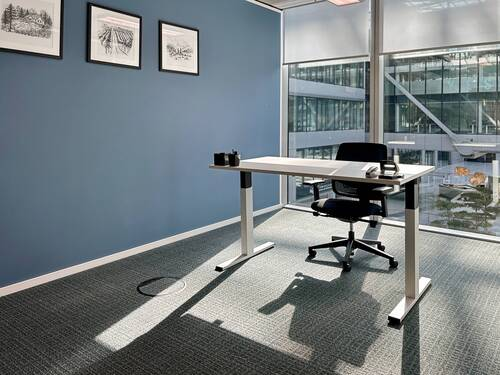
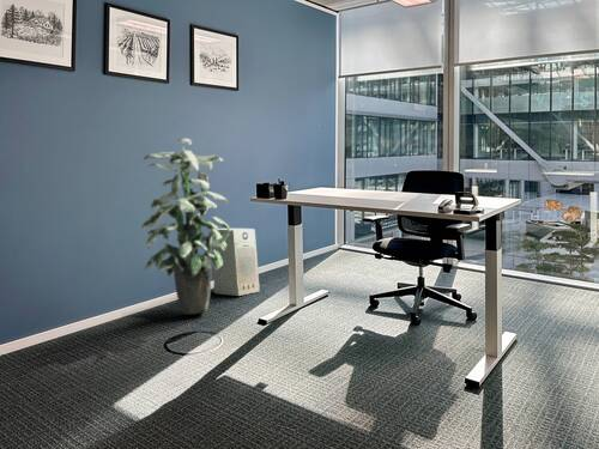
+ fan [211,227,261,297]
+ indoor plant [140,138,231,316]
